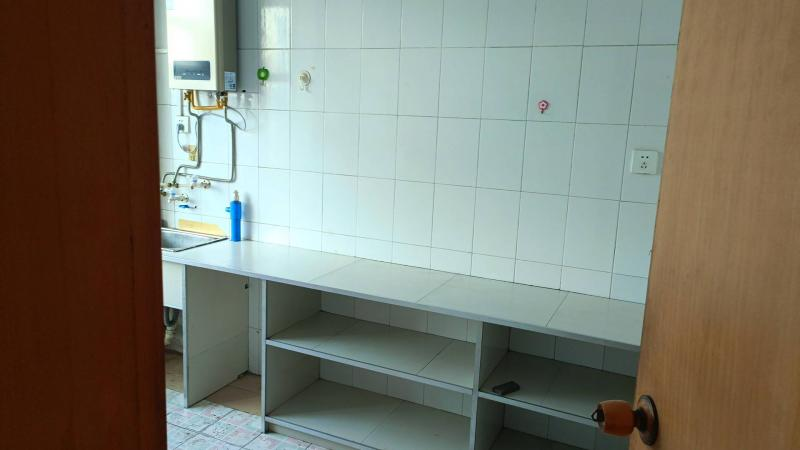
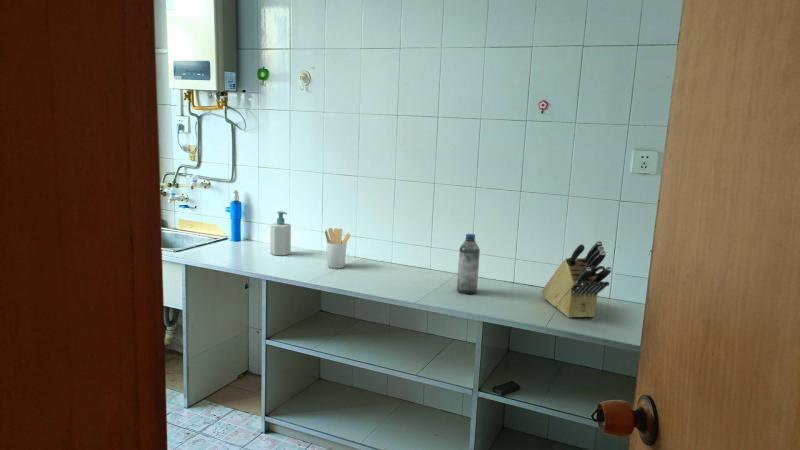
+ knife block [541,239,612,319]
+ utensil holder [324,227,352,269]
+ water bottle [456,233,481,295]
+ soap bottle [269,210,292,256]
